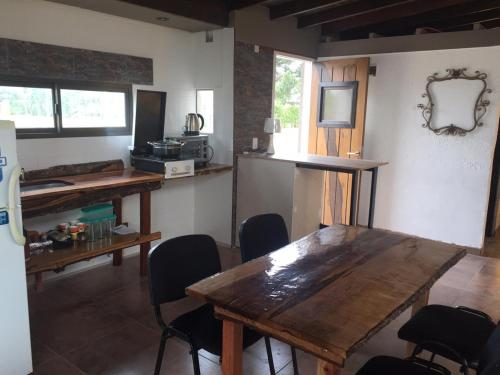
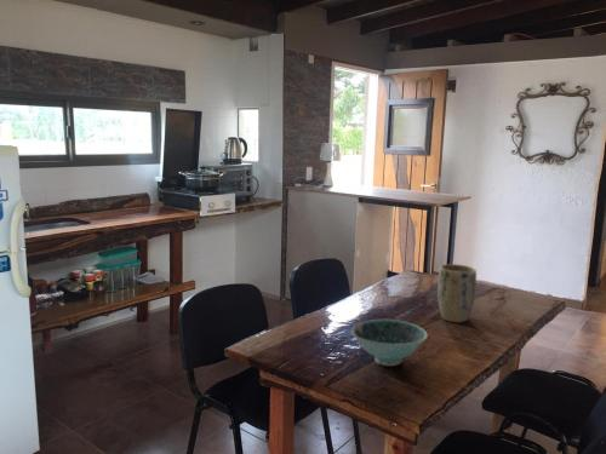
+ bowl [350,318,429,367]
+ plant pot [436,263,478,323]
